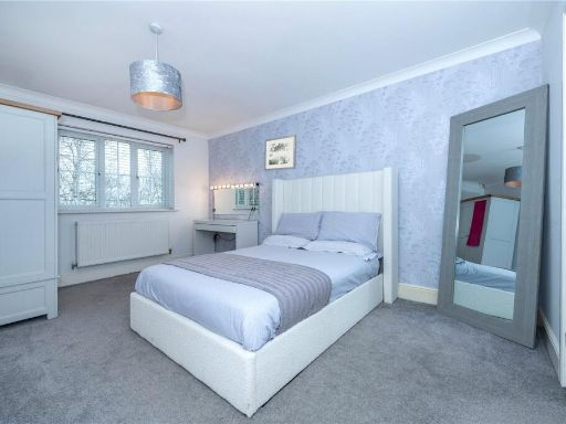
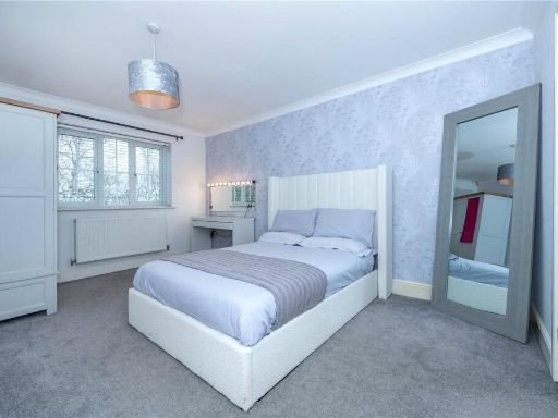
- wall art [263,134,297,172]
